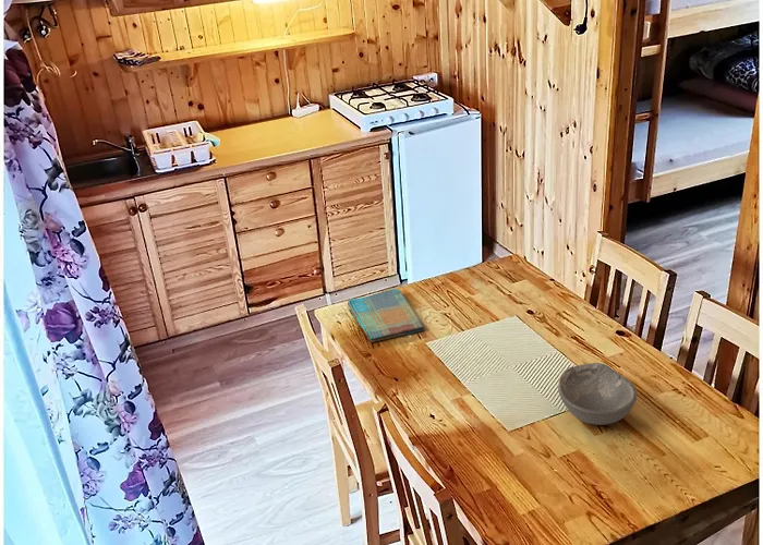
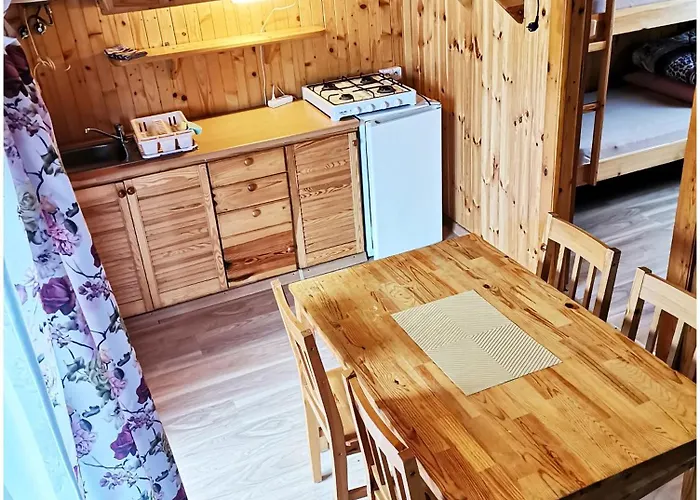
- bowl [557,362,638,426]
- dish towel [347,288,426,343]
